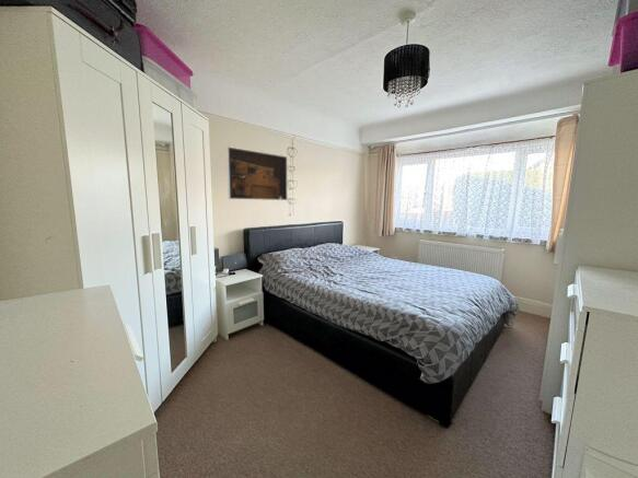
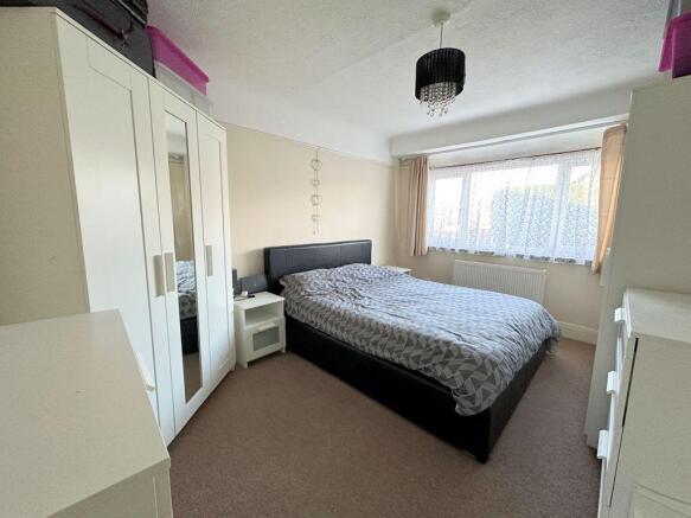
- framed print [225,145,289,201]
